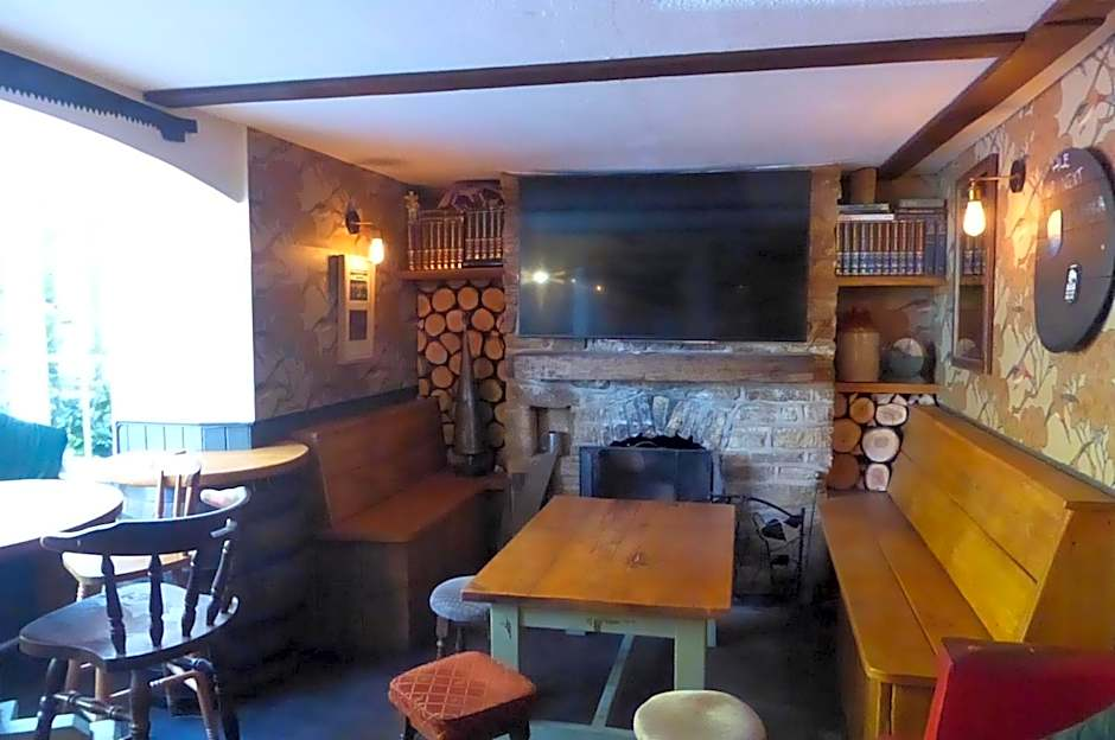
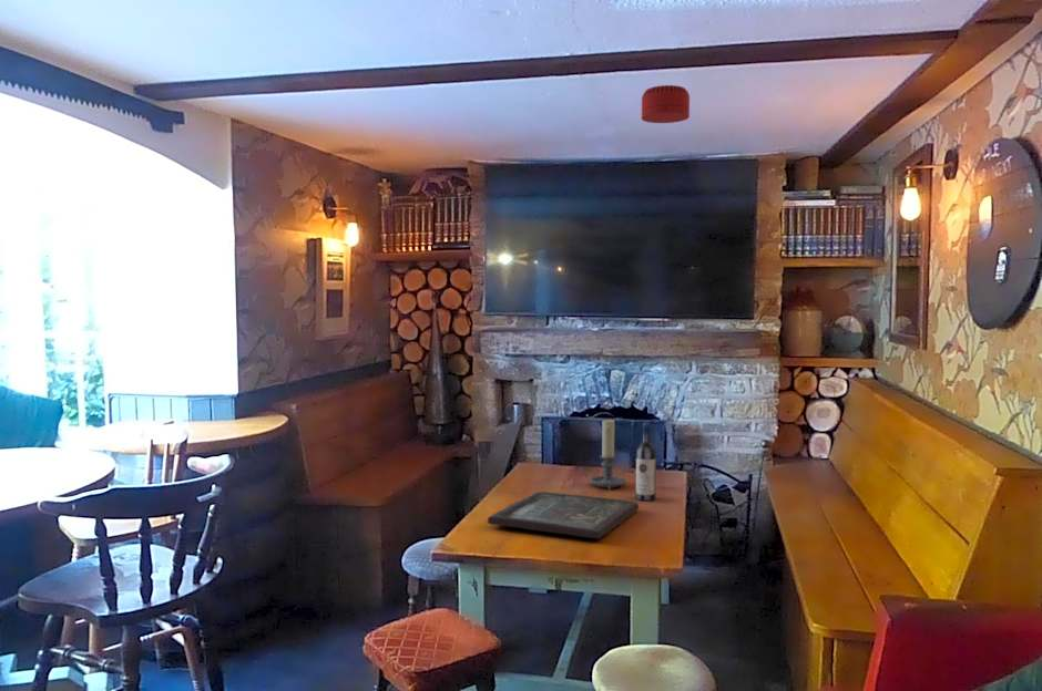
+ board game [487,491,640,539]
+ wine bottle [635,421,657,502]
+ smoke detector [641,84,691,124]
+ candle holder [589,419,627,491]
